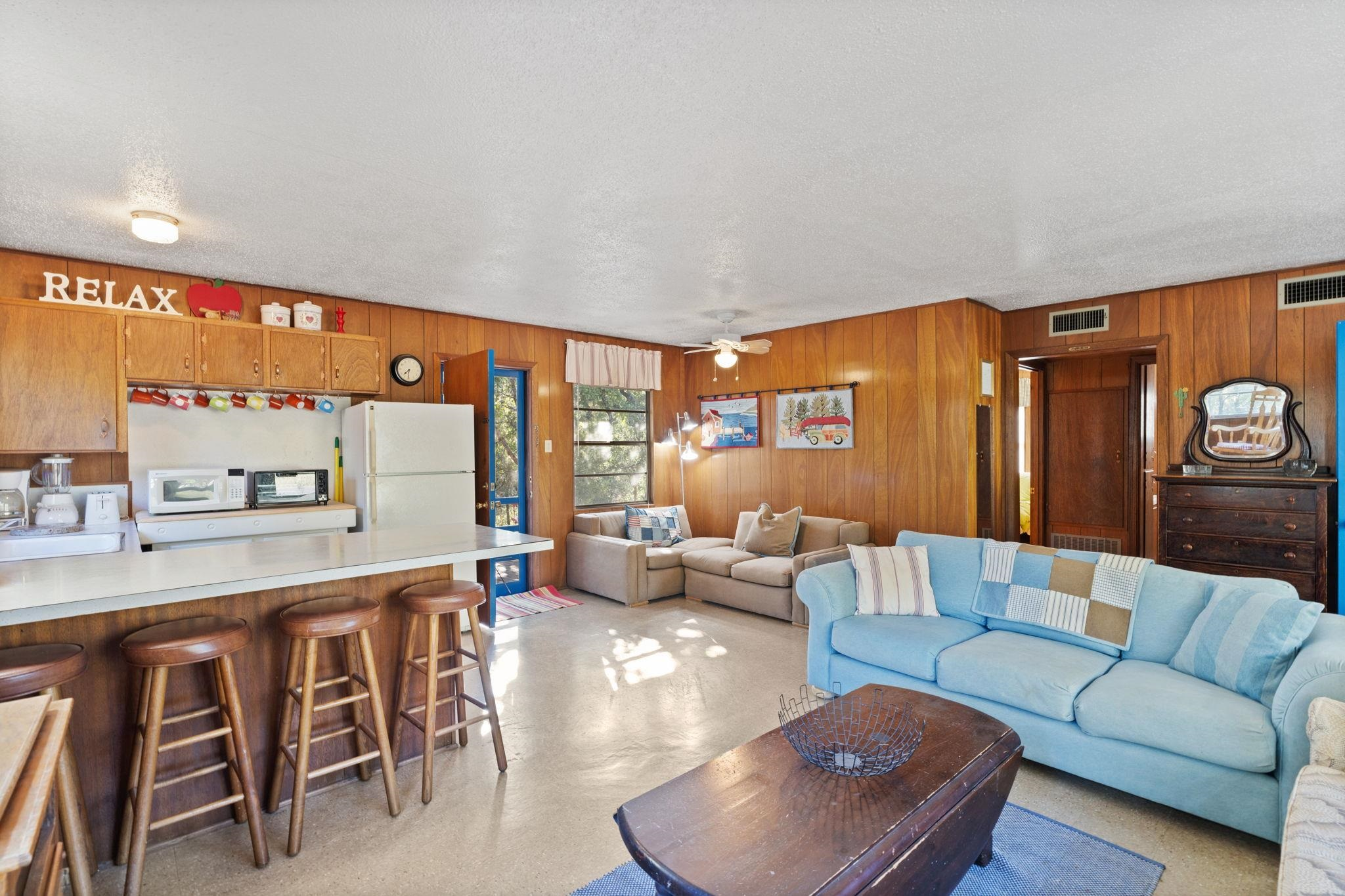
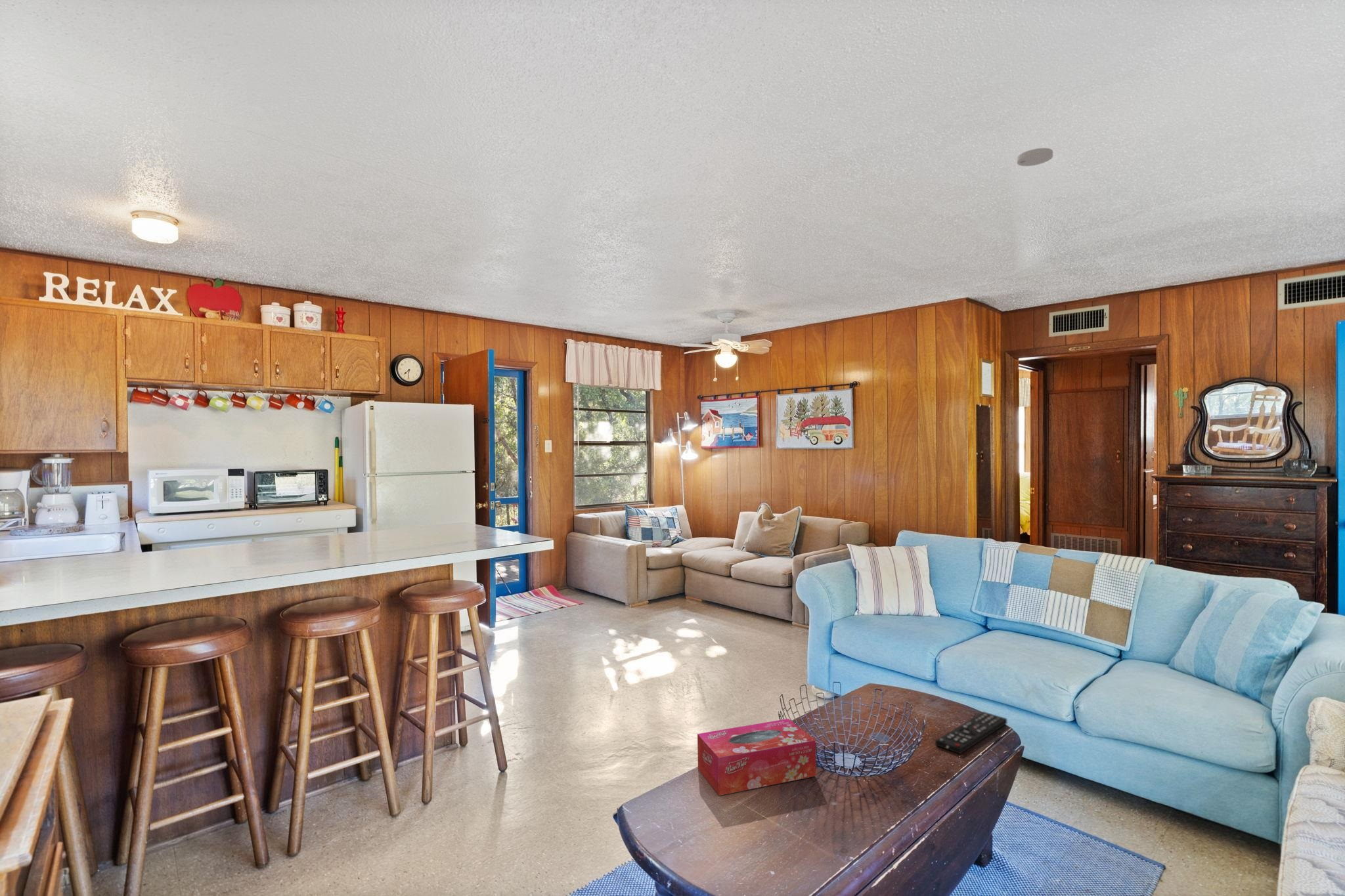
+ tissue box [697,718,817,796]
+ remote control [935,711,1007,755]
+ smoke detector [1017,147,1053,167]
